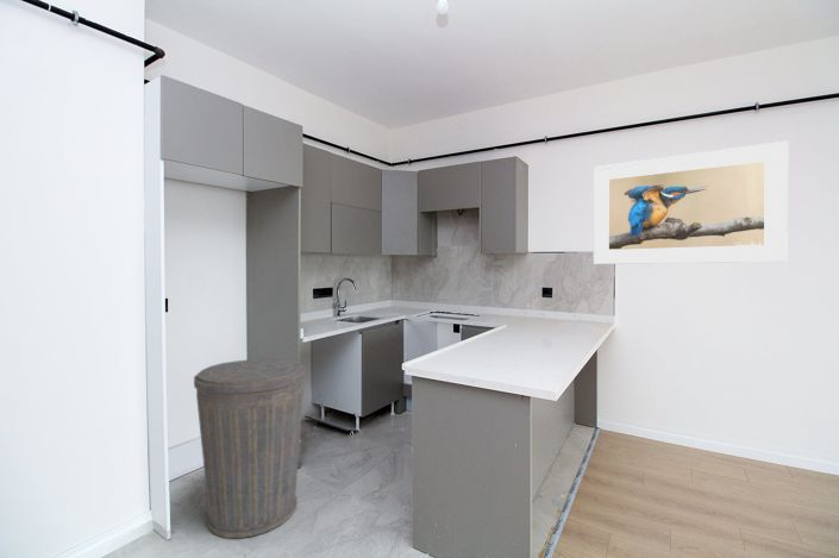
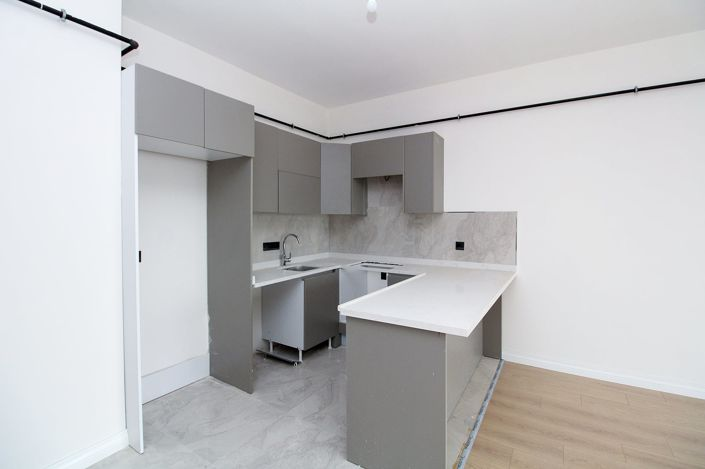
- trash can [193,357,307,539]
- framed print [593,140,789,265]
